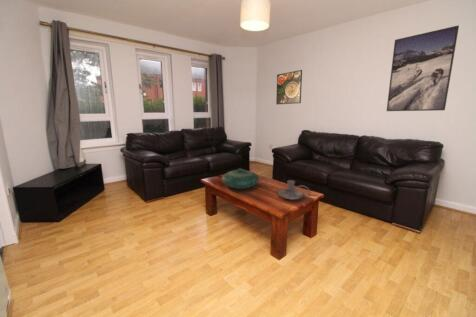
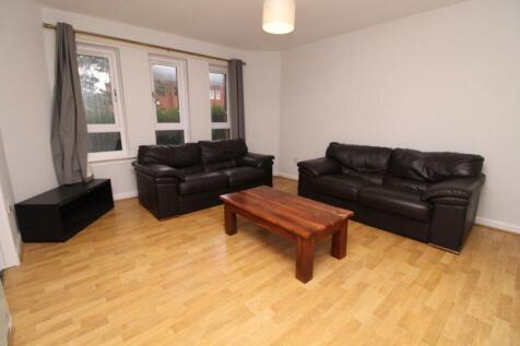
- decorative bowl [221,168,260,190]
- candle holder [277,179,311,201]
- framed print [386,24,460,112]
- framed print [275,69,303,105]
